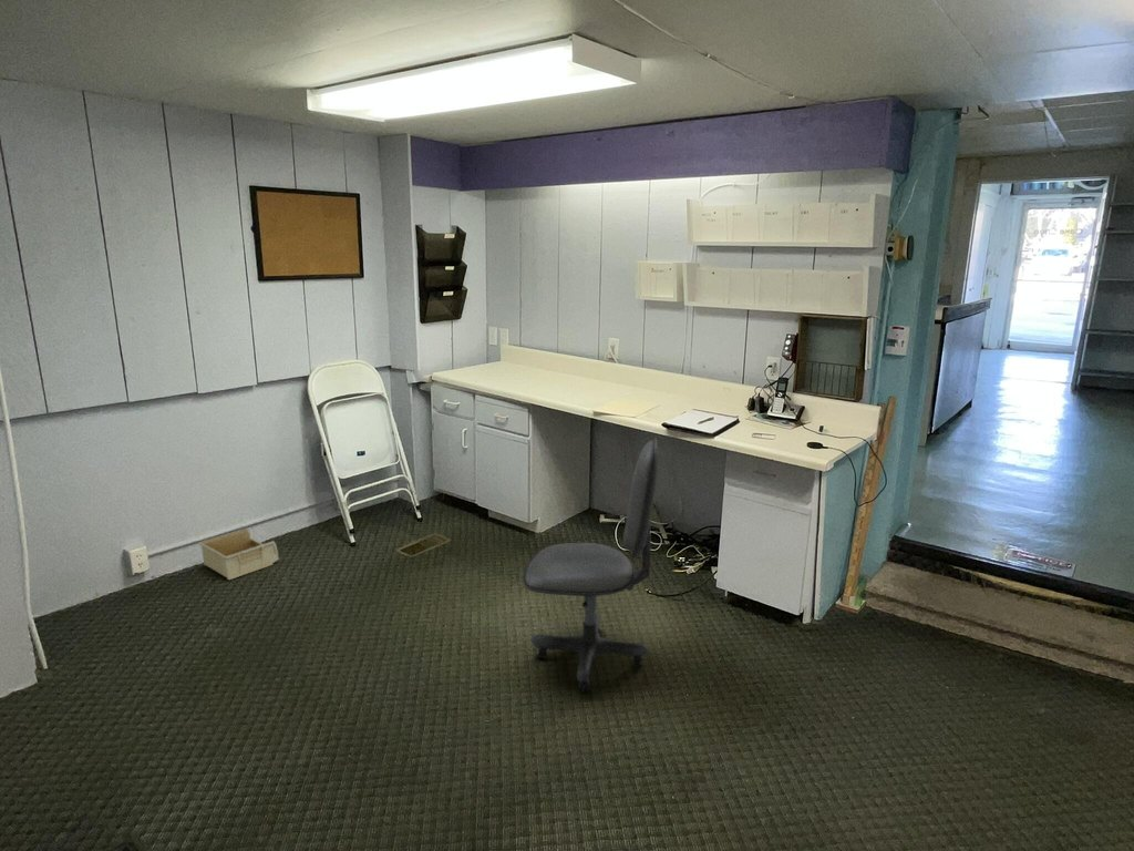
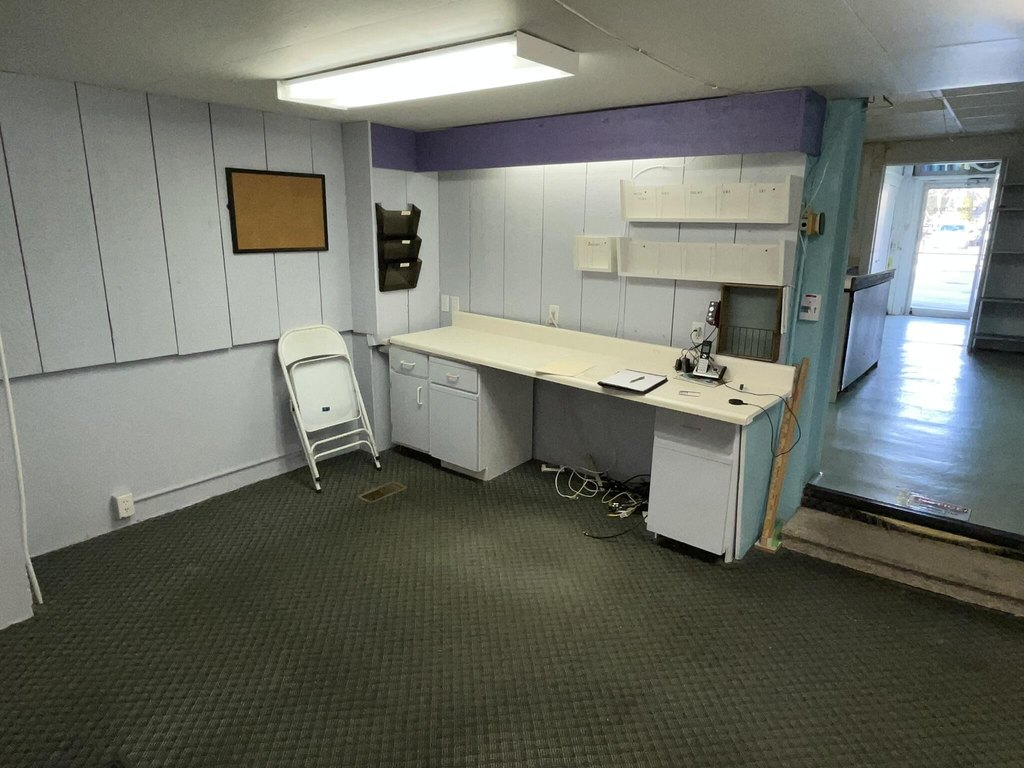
- storage bin [198,527,279,581]
- office chair [522,437,660,694]
